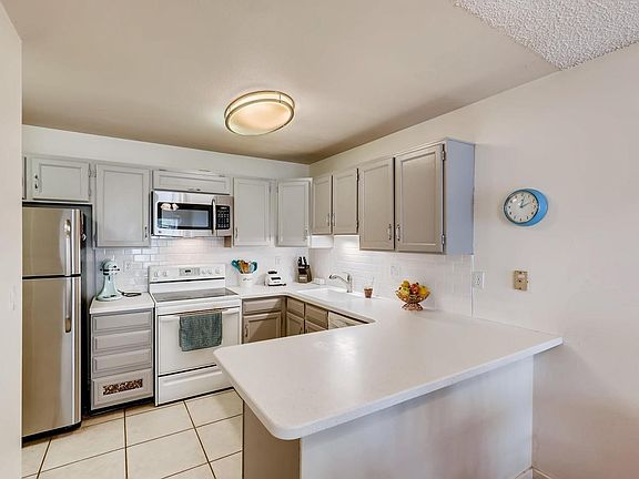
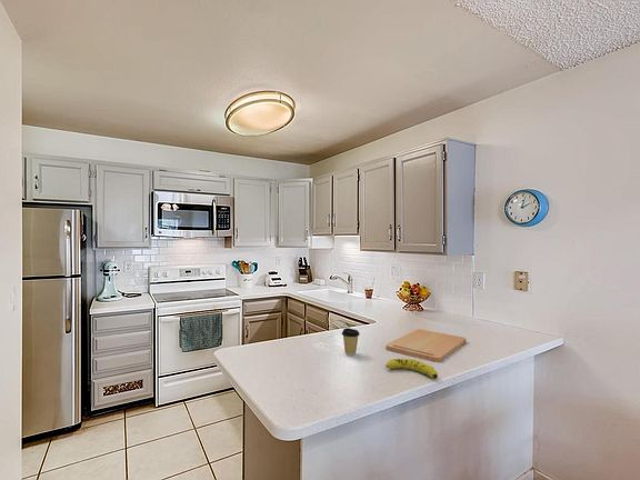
+ cutting board [384,328,467,363]
+ coffee cup [341,327,361,357]
+ fruit [384,358,439,380]
